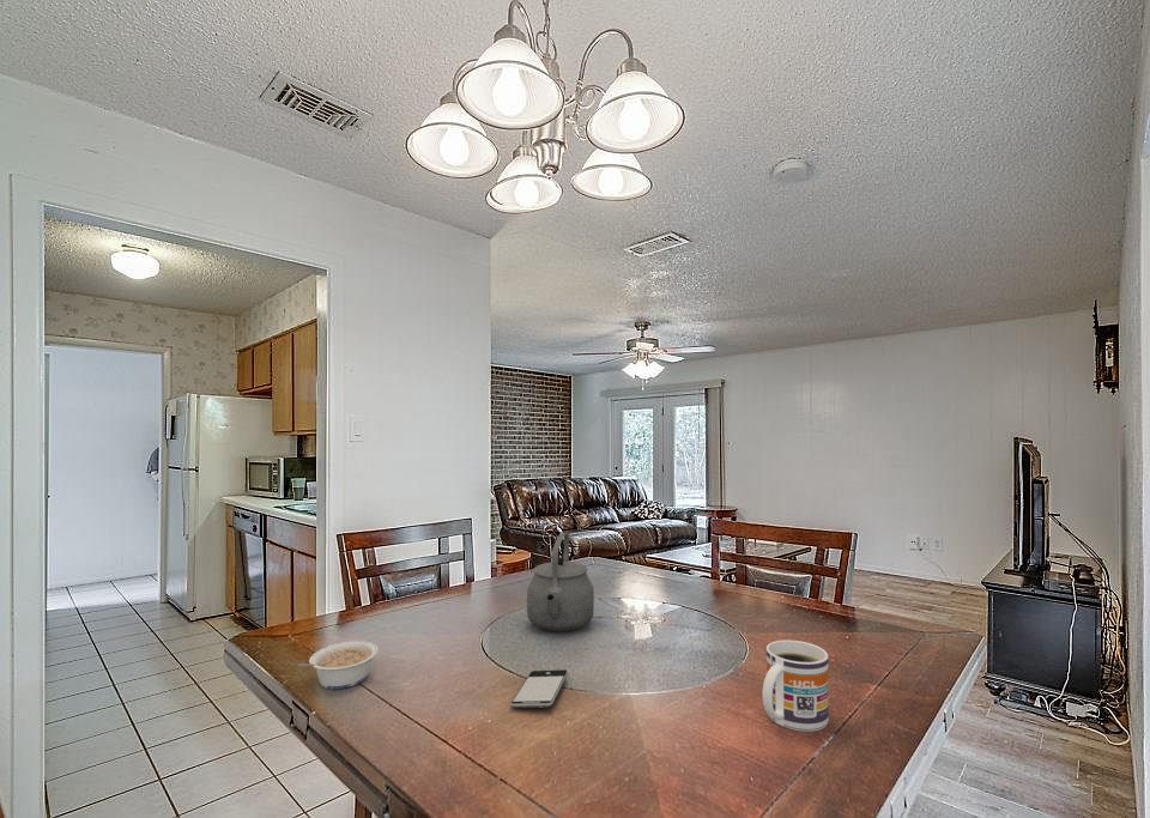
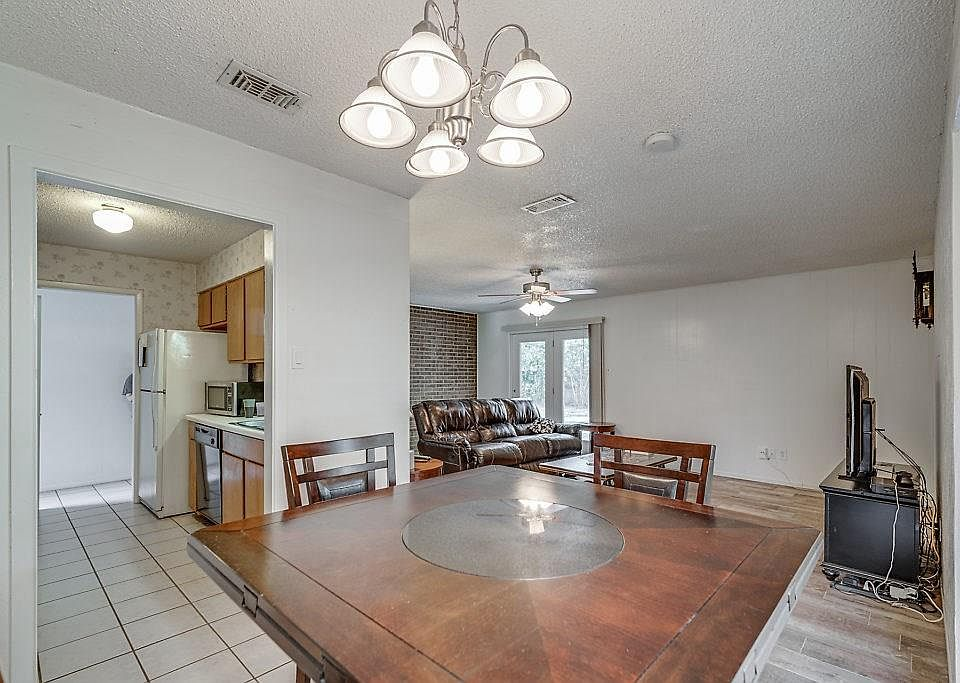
- tea kettle [526,532,595,632]
- smartphone [509,668,569,709]
- legume [296,640,380,690]
- mug [762,640,830,733]
